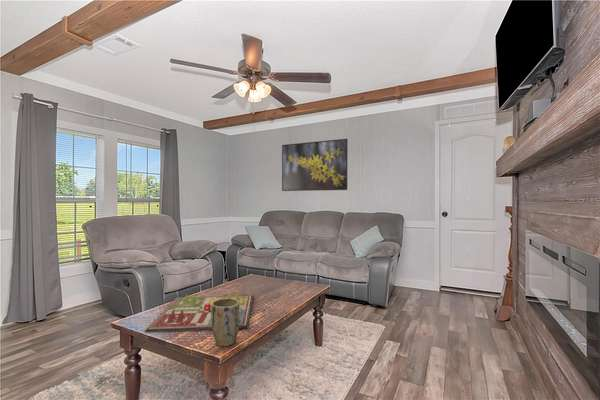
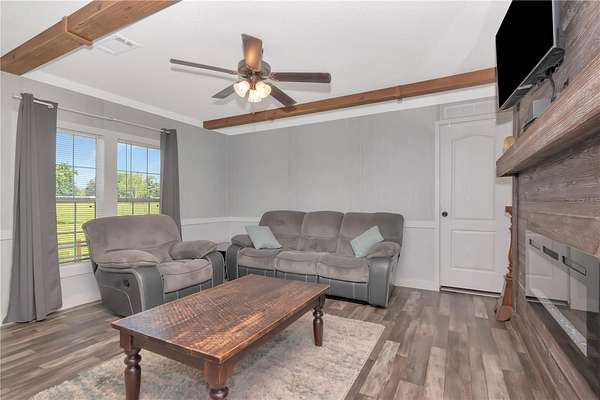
- plant pot [211,298,240,347]
- gameboard [144,292,254,333]
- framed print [281,138,349,192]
